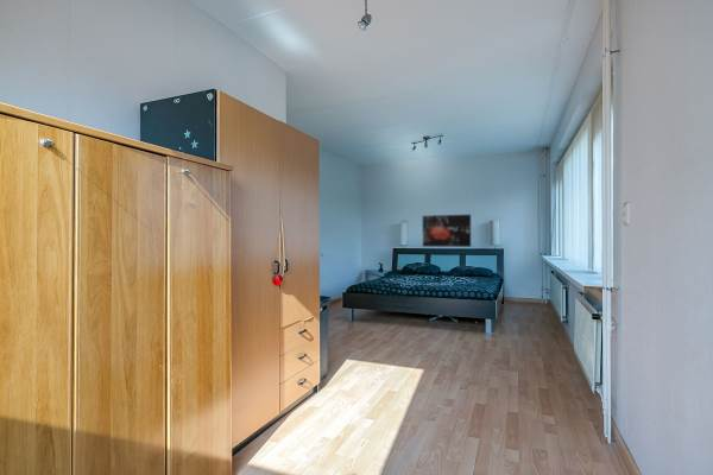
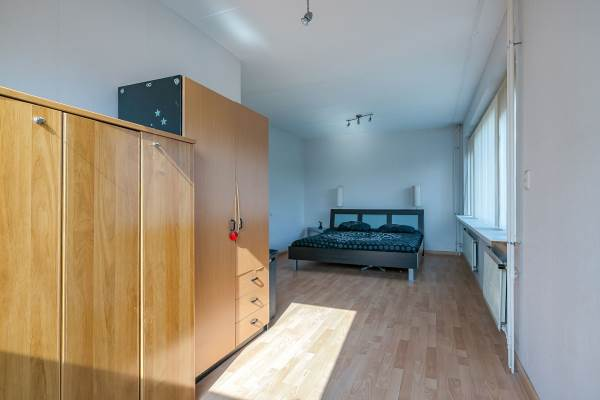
- wall art [422,214,472,248]
